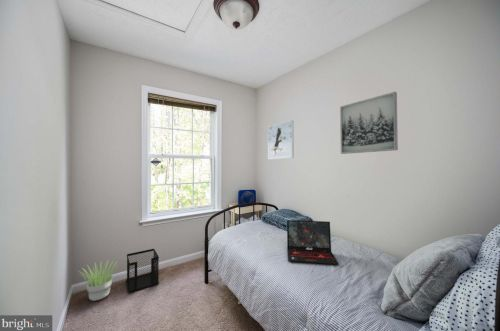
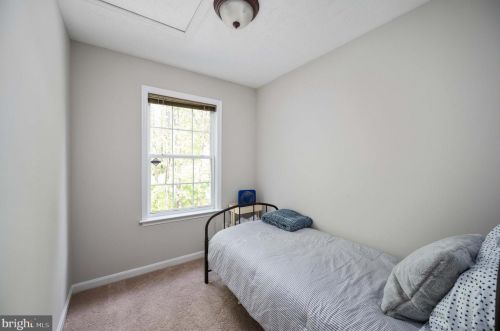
- laptop [286,219,340,266]
- wall art [339,91,399,155]
- potted plant [76,259,120,302]
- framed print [267,119,295,160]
- wastebasket [126,248,160,294]
